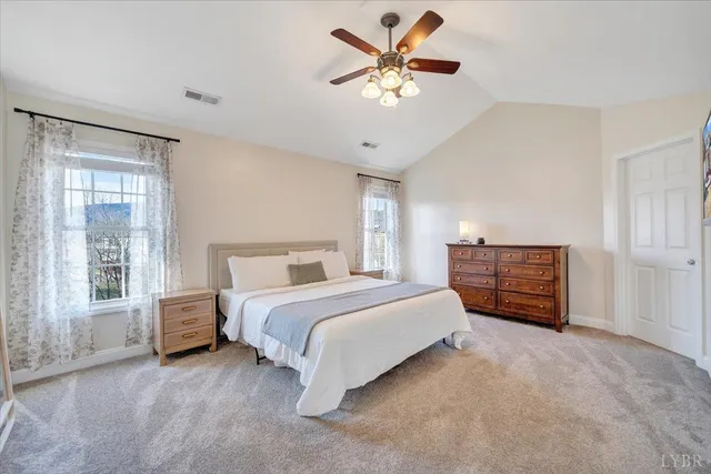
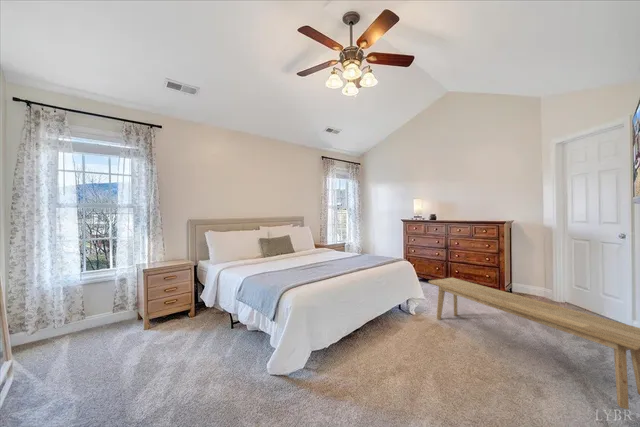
+ bench [427,277,640,410]
